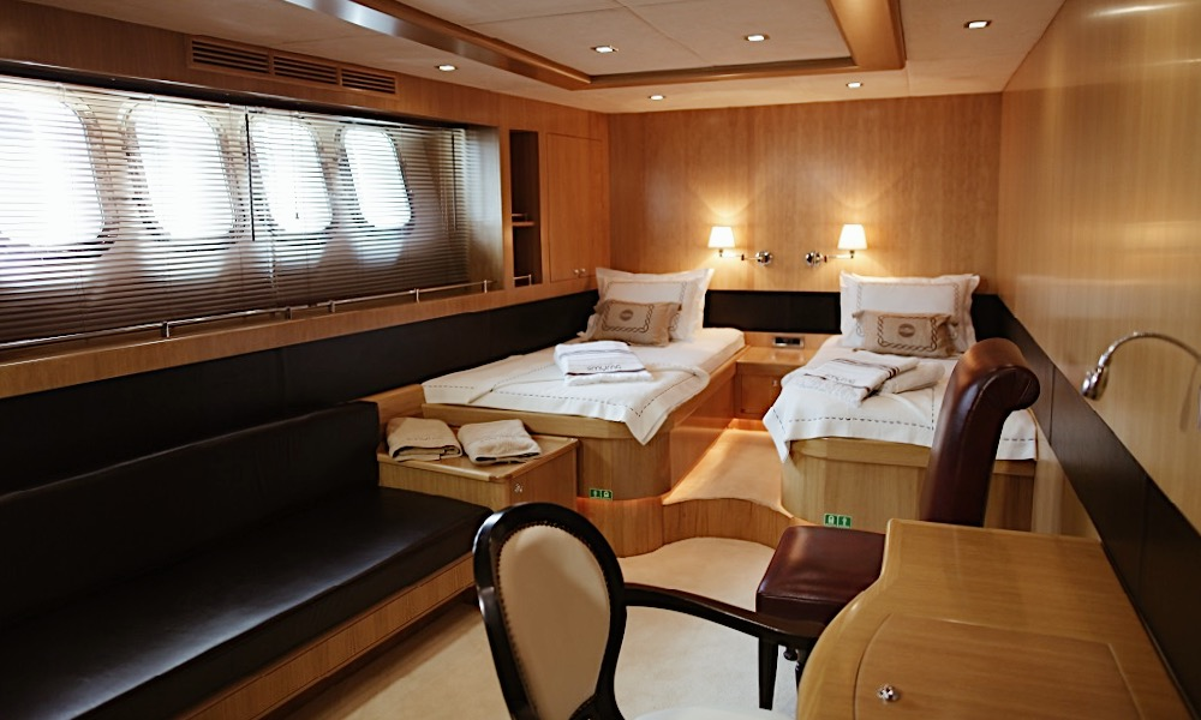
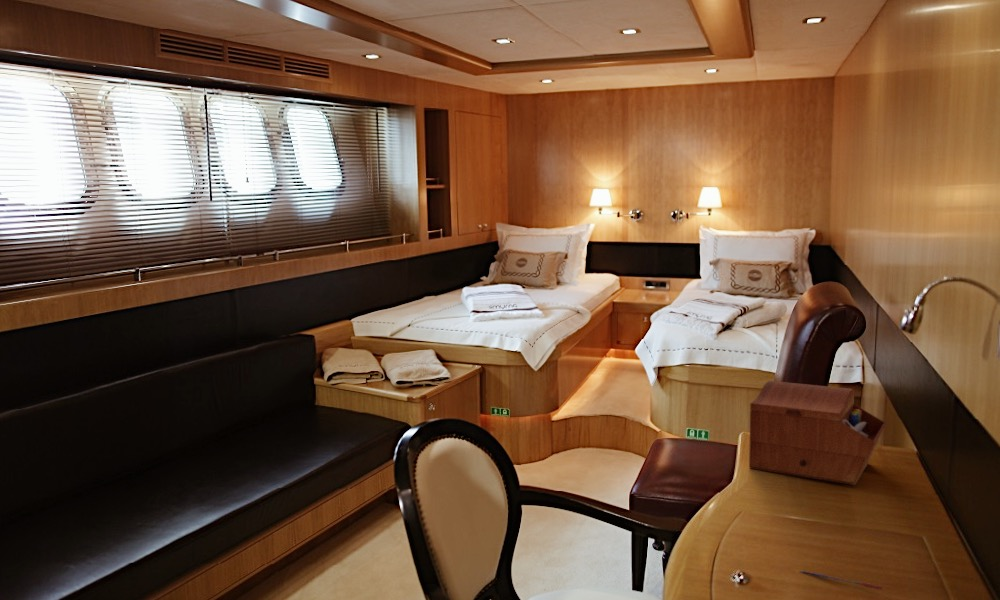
+ sewing box [748,380,887,486]
+ pen [798,570,884,591]
